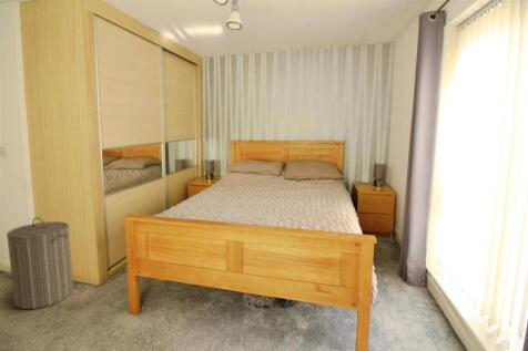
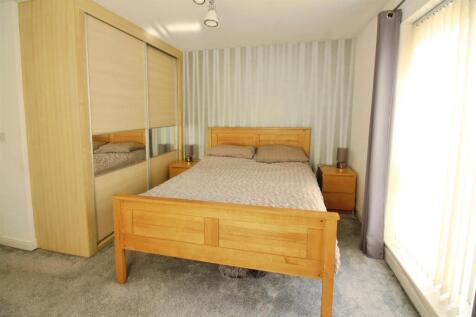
- laundry hamper [6,216,74,310]
